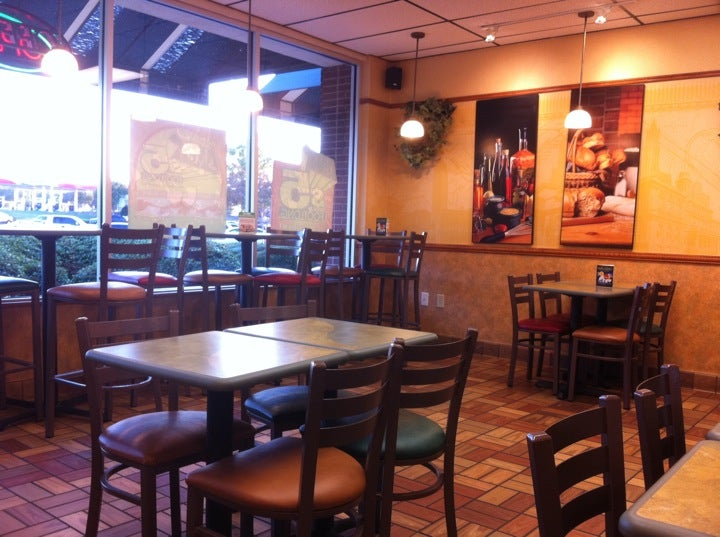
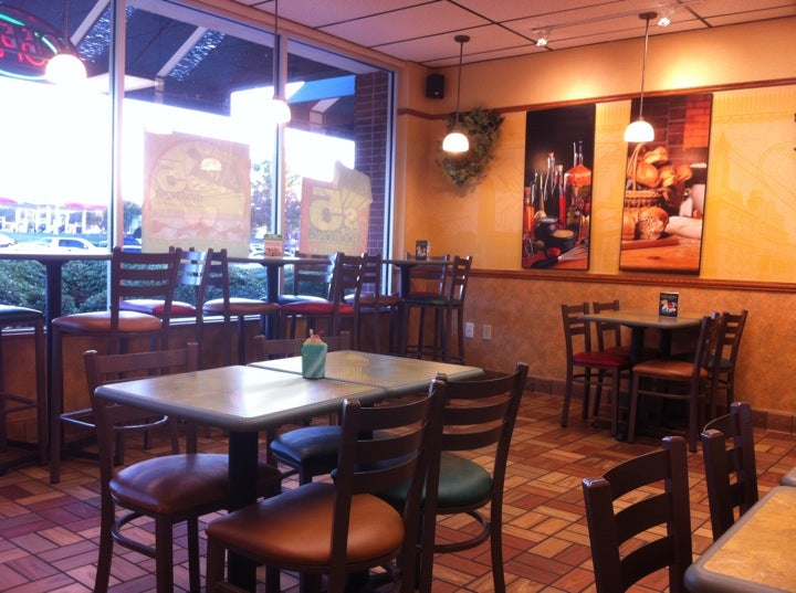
+ milkshake [301,328,328,380]
